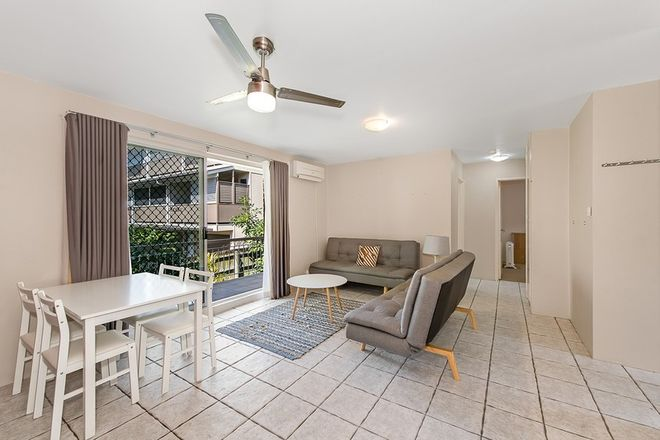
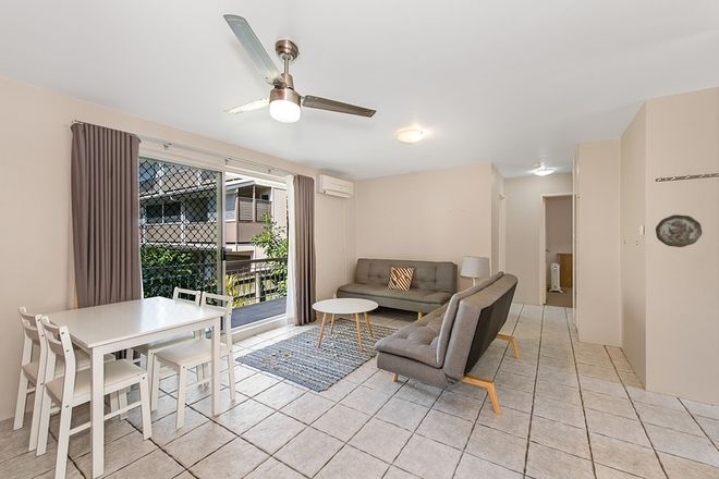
+ decorative plate [655,213,703,248]
